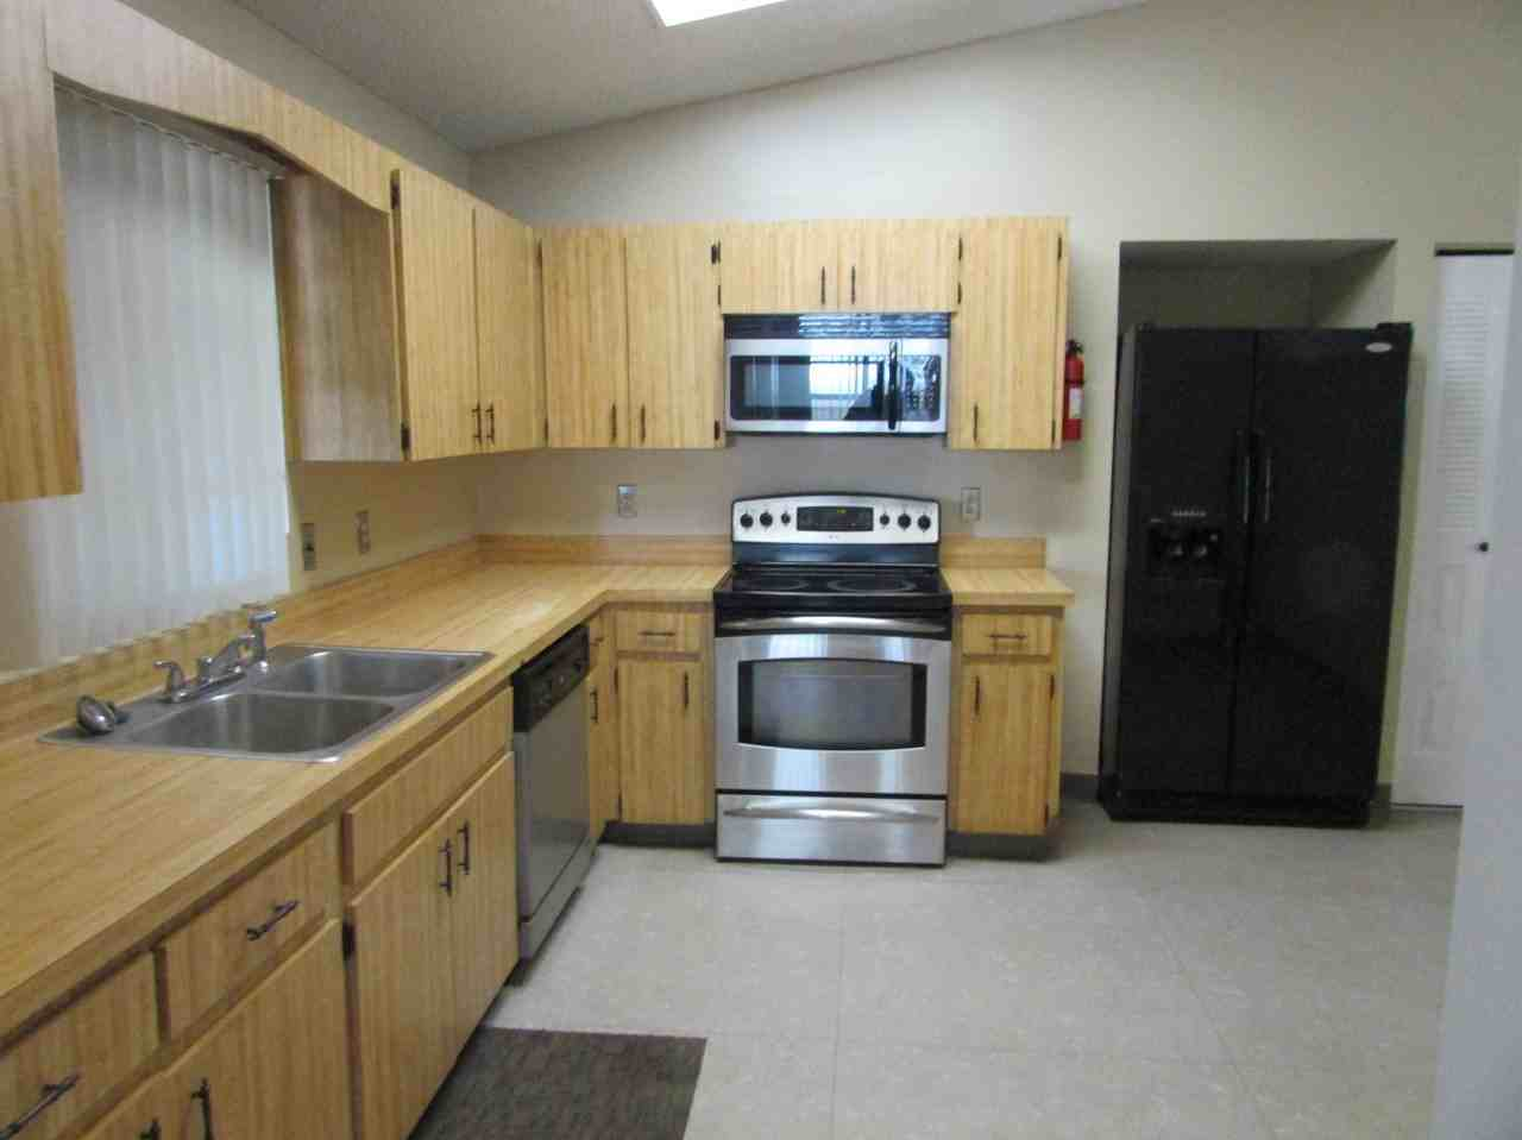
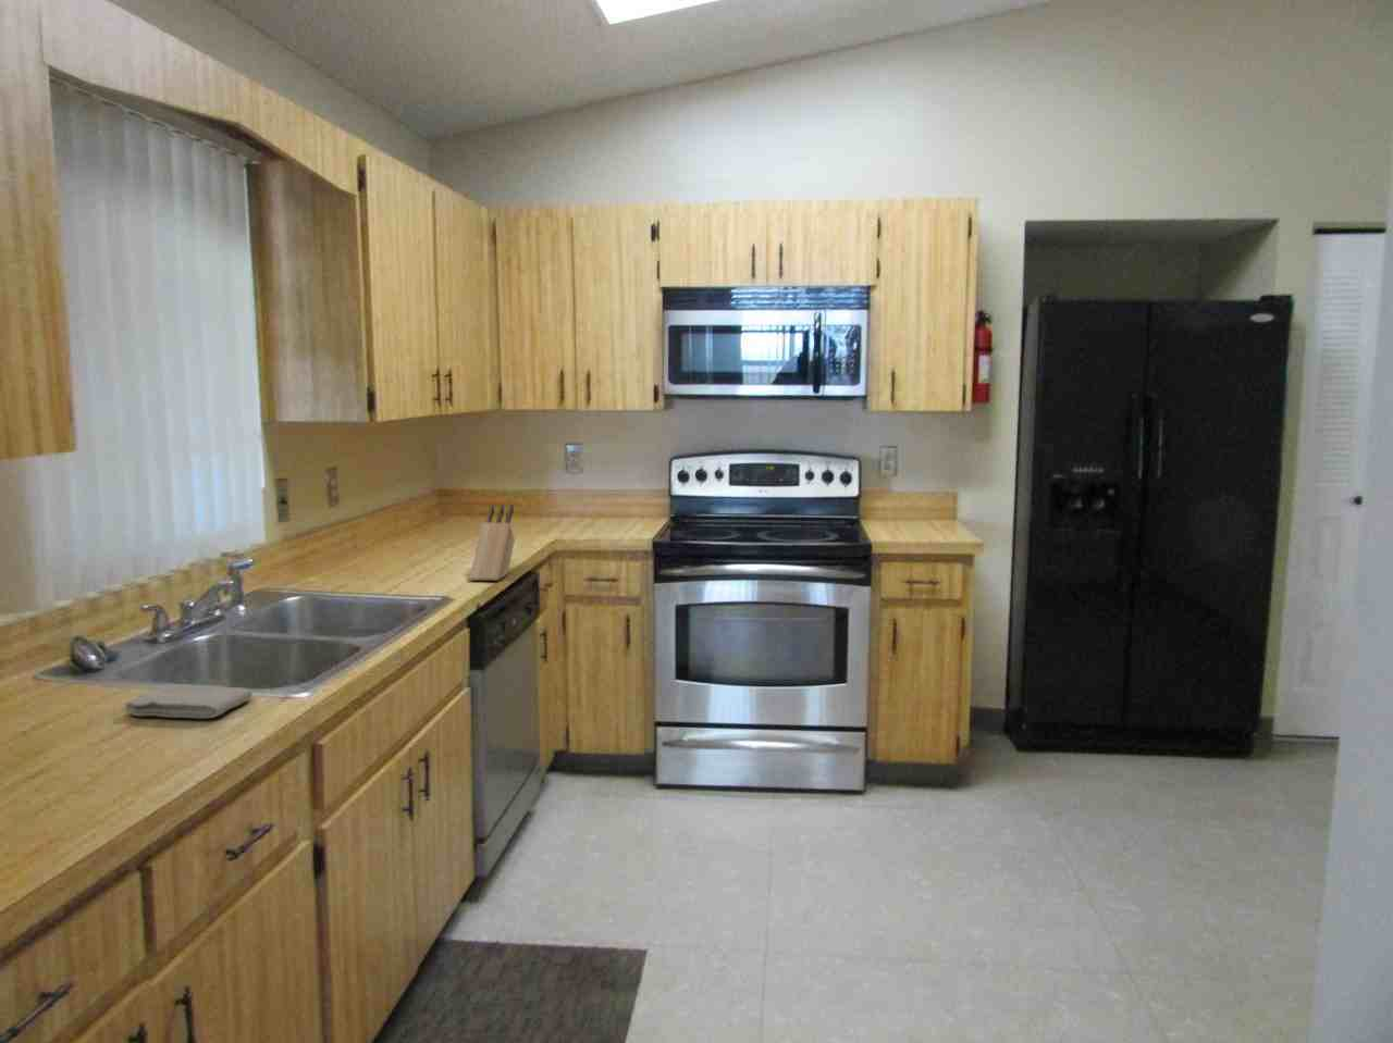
+ washcloth [123,683,253,719]
+ knife block [468,503,516,582]
